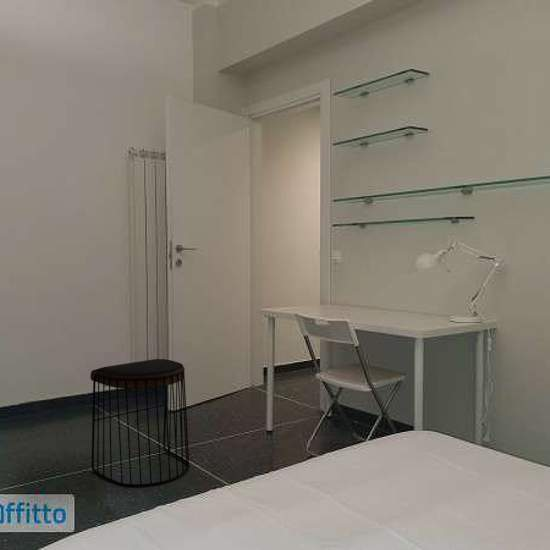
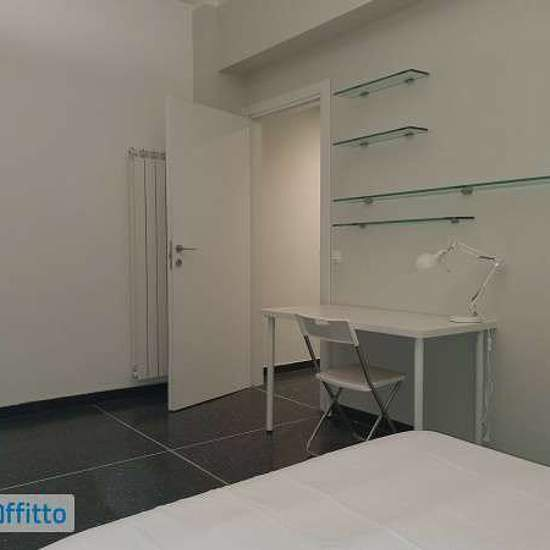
- stool [89,358,191,488]
